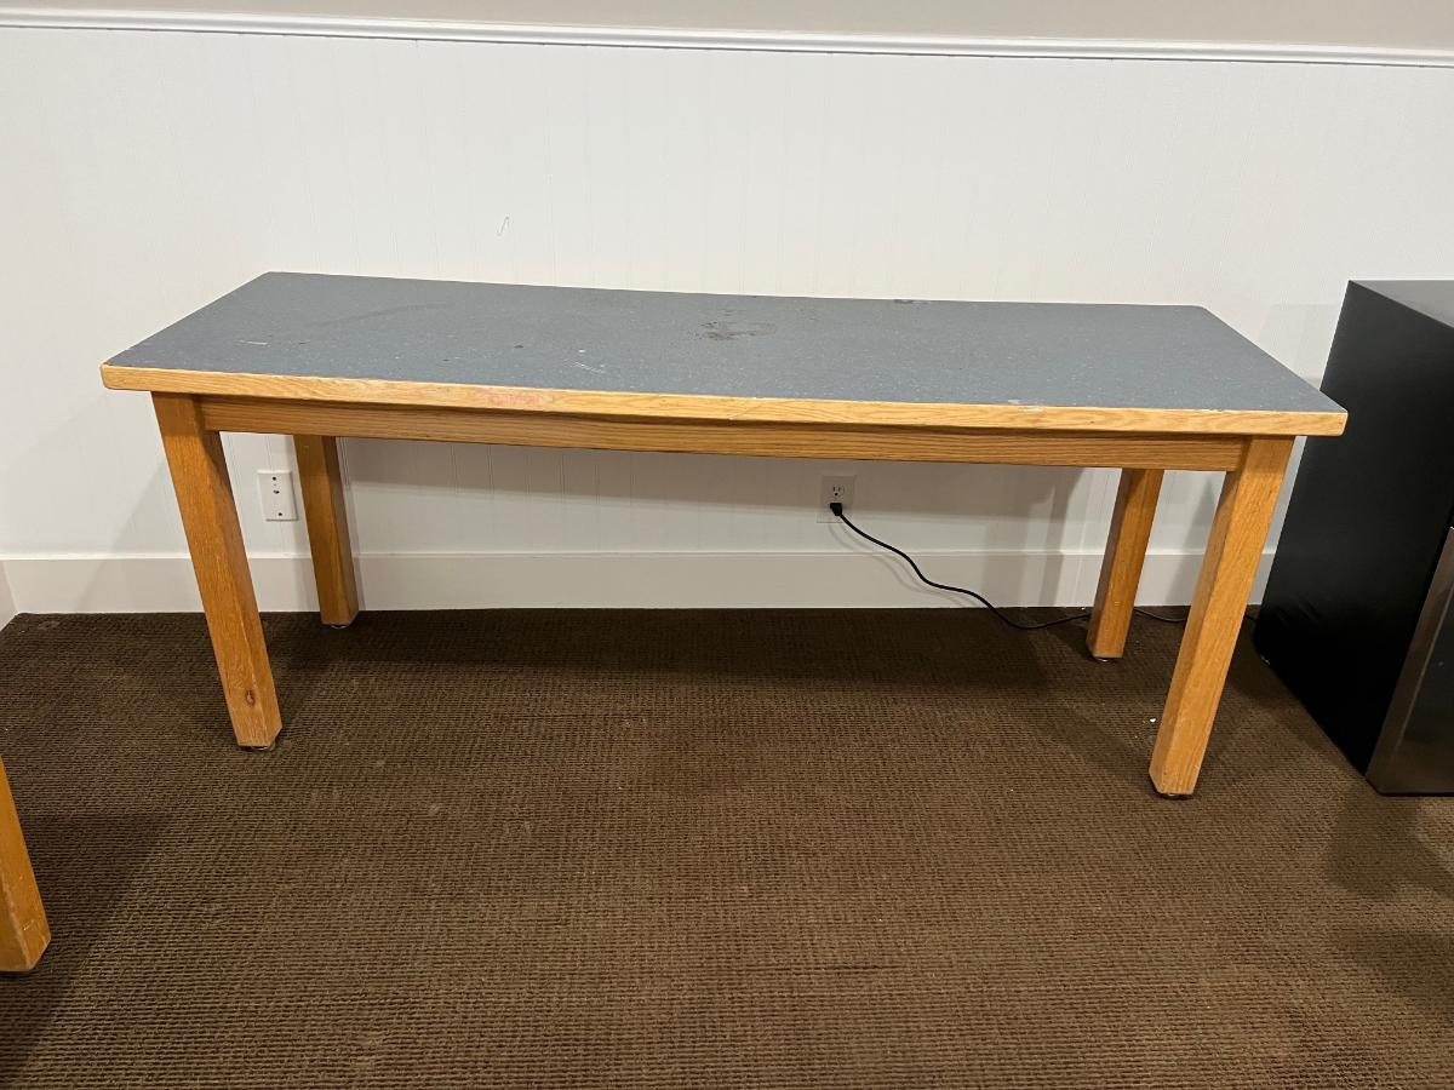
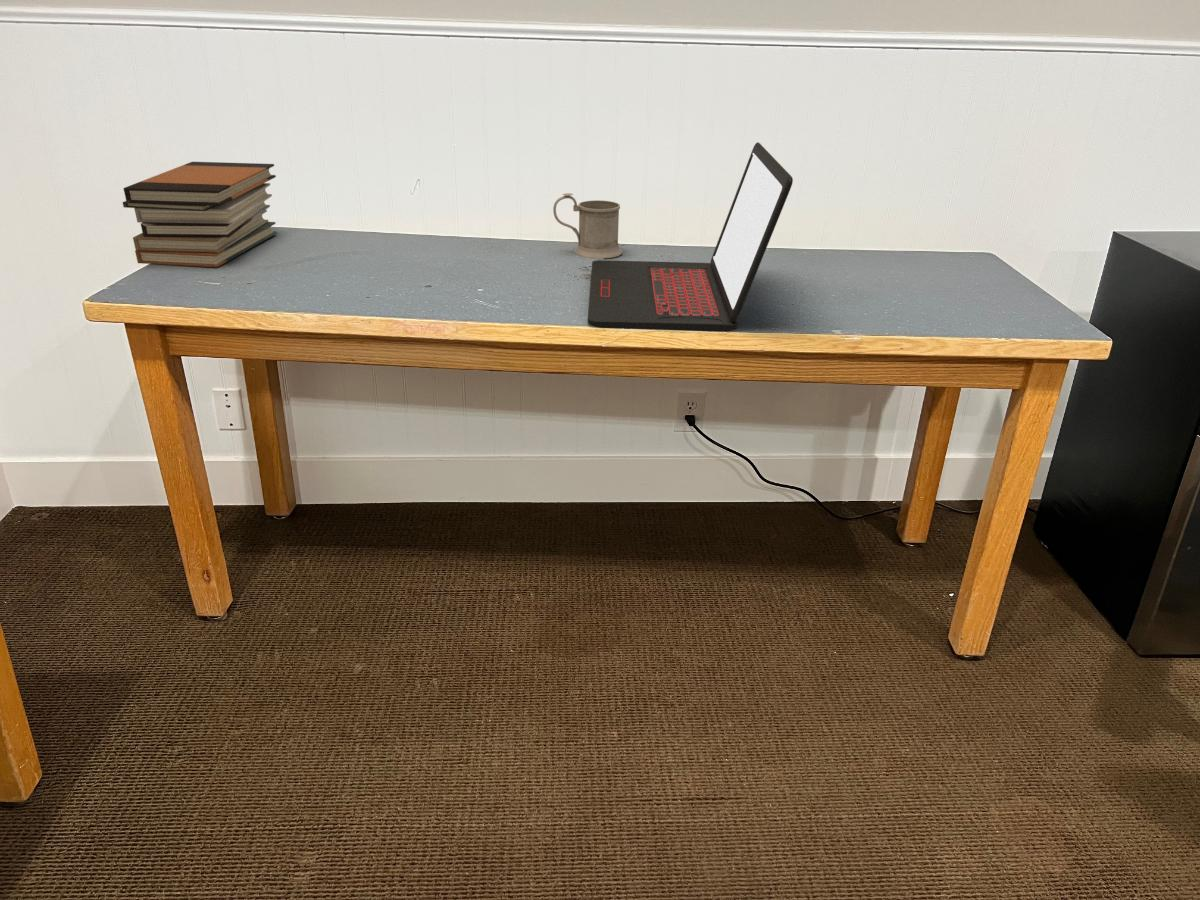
+ book stack [122,161,278,268]
+ laptop [587,141,794,333]
+ mug [552,192,623,260]
